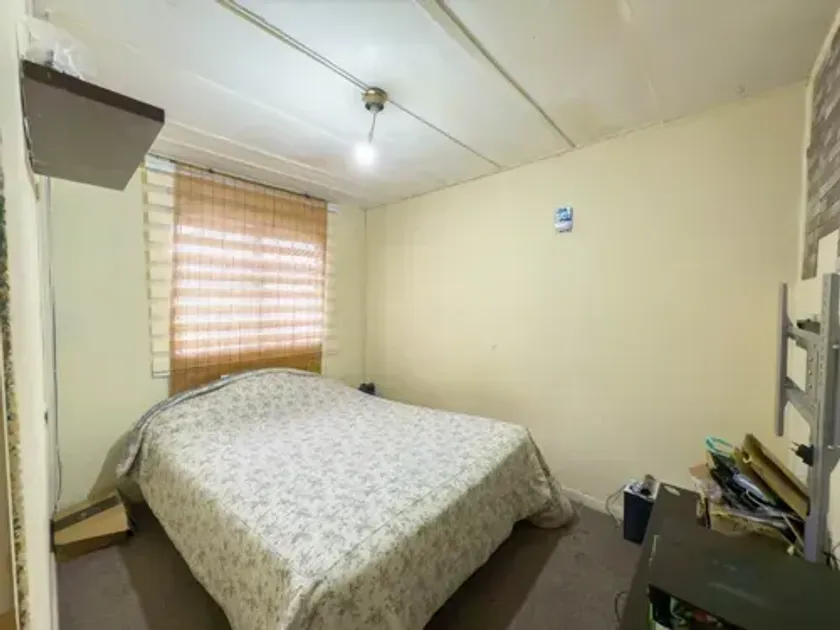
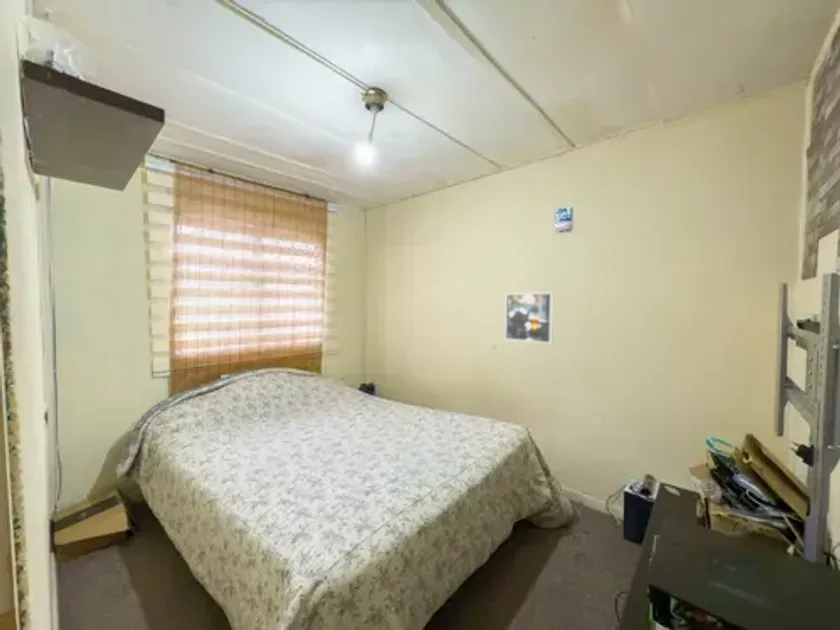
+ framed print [504,292,554,344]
